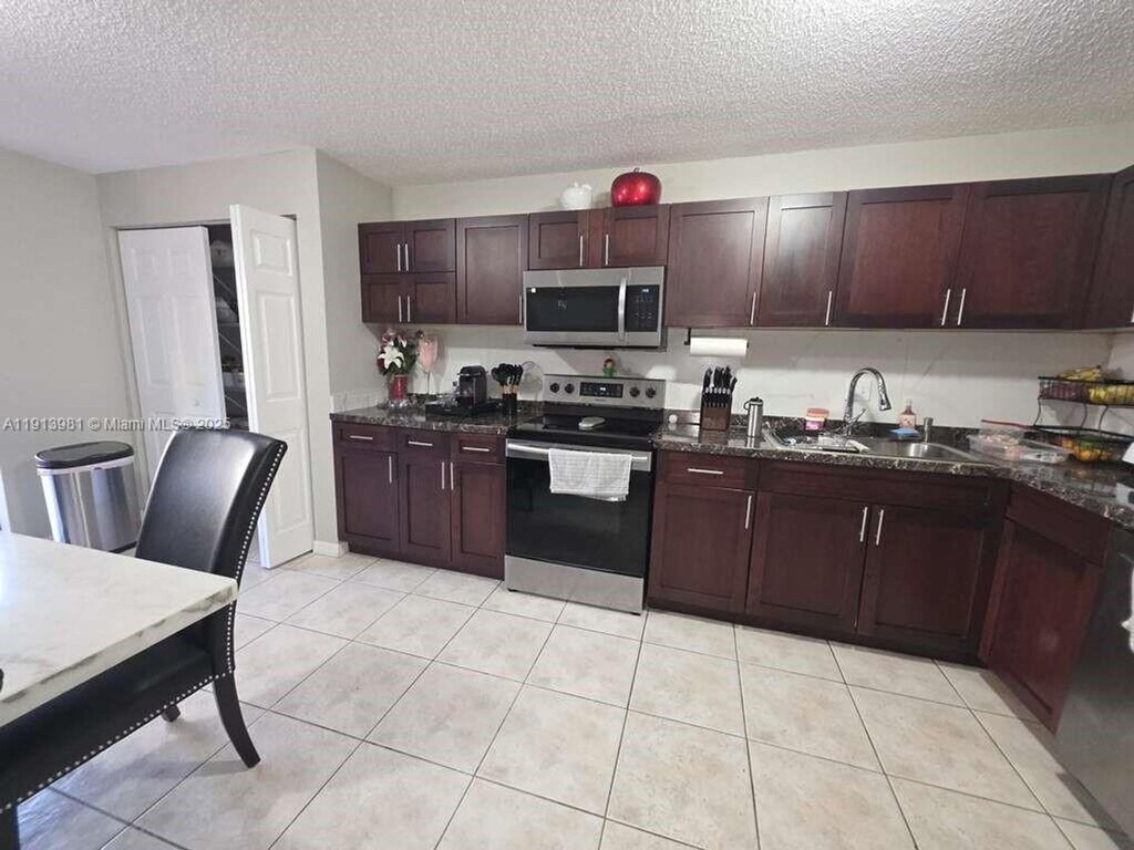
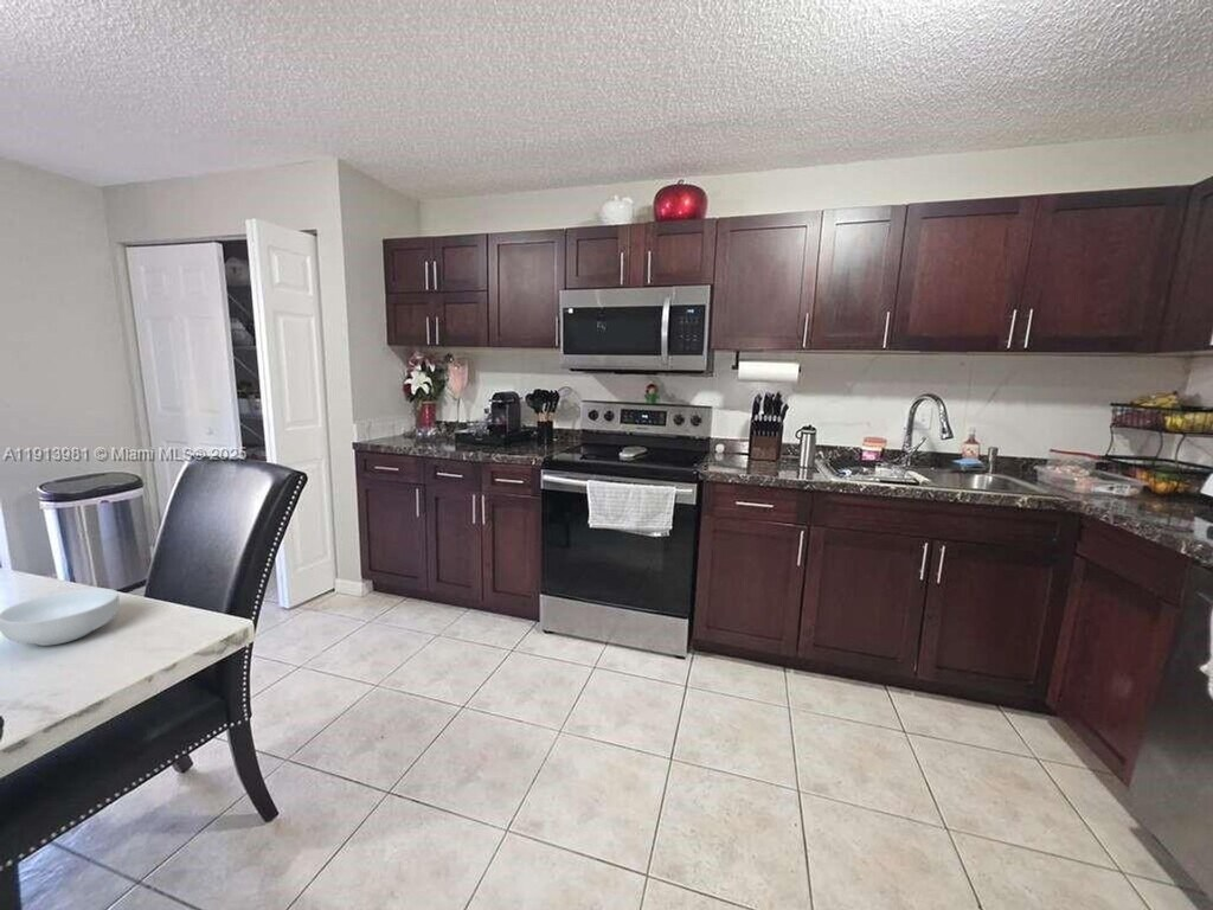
+ cereal bowl [0,588,121,647]
